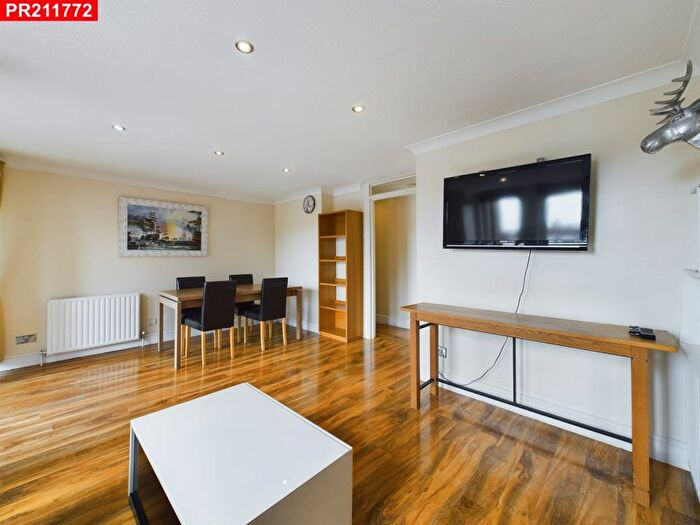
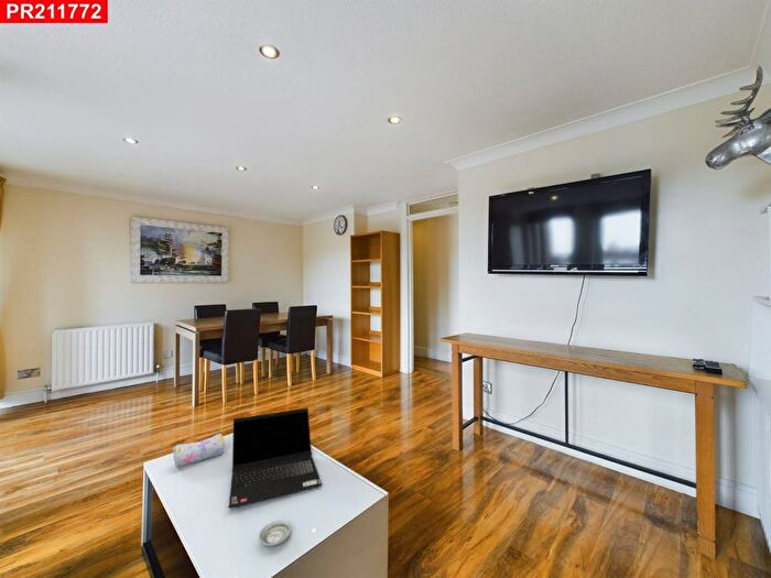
+ laptop computer [228,407,323,509]
+ pencil case [172,433,226,468]
+ saucer [258,520,292,547]
